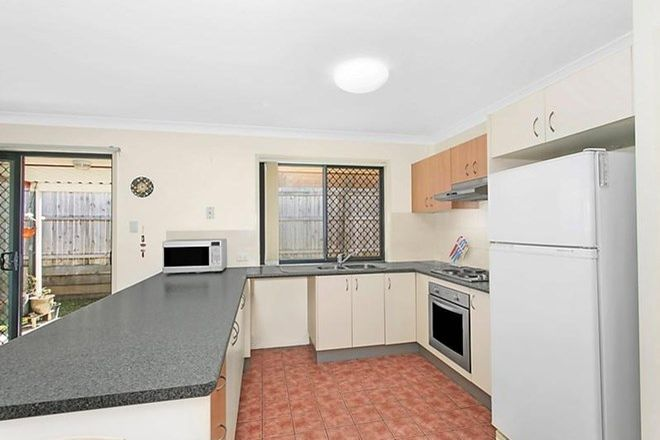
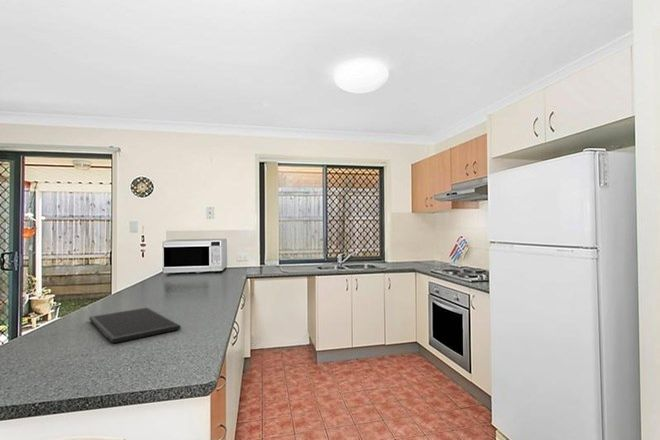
+ cutting board [88,307,182,344]
